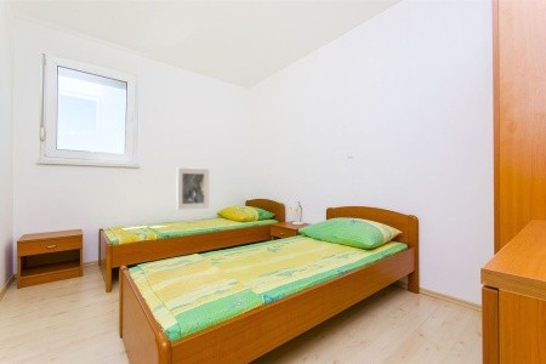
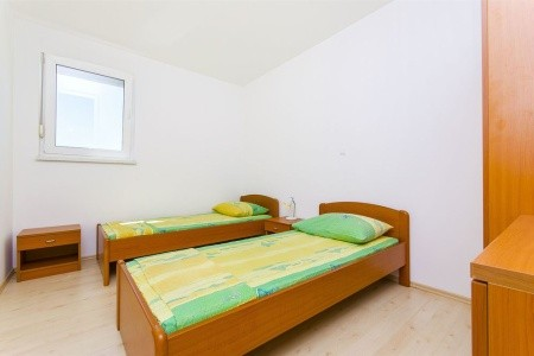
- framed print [175,166,210,211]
